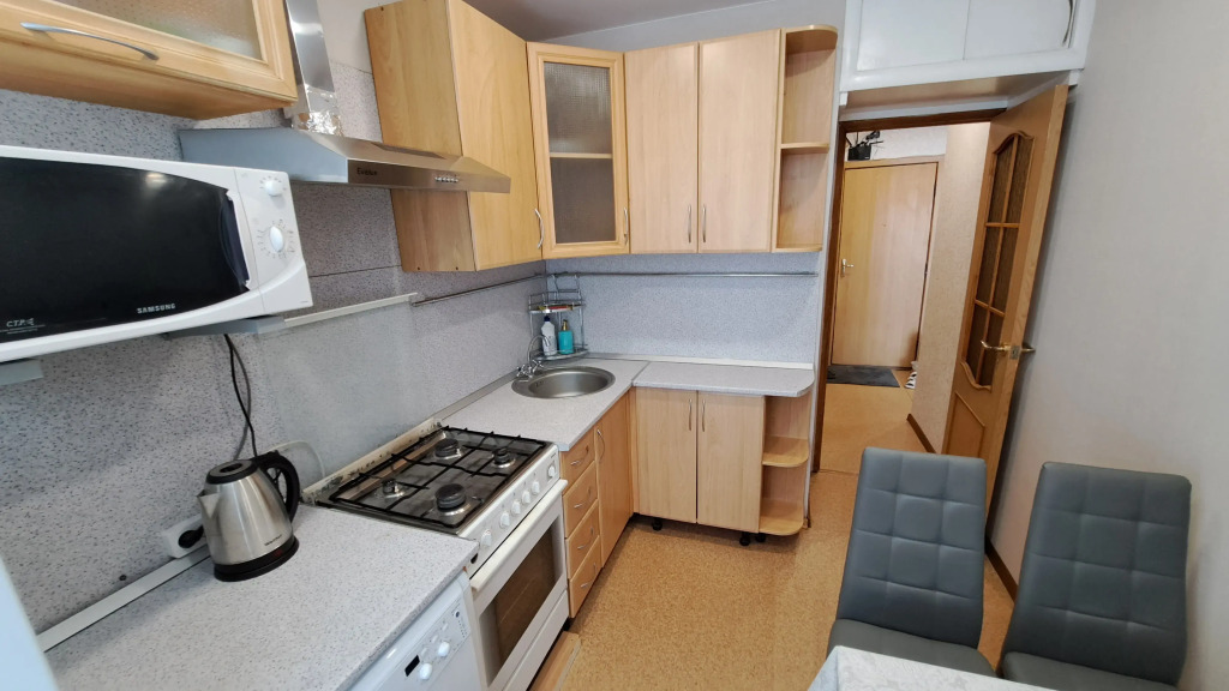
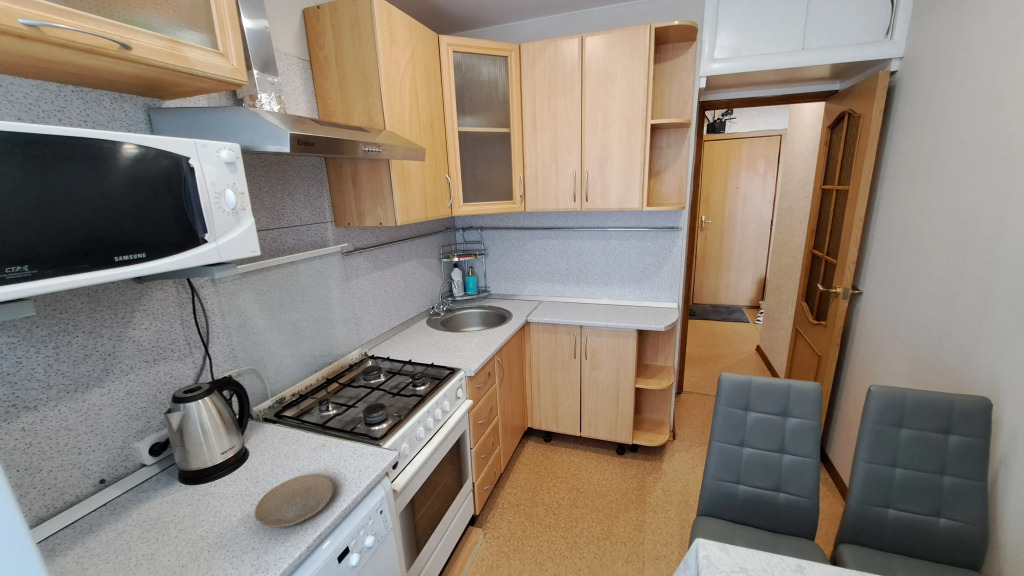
+ plate [254,473,334,528]
